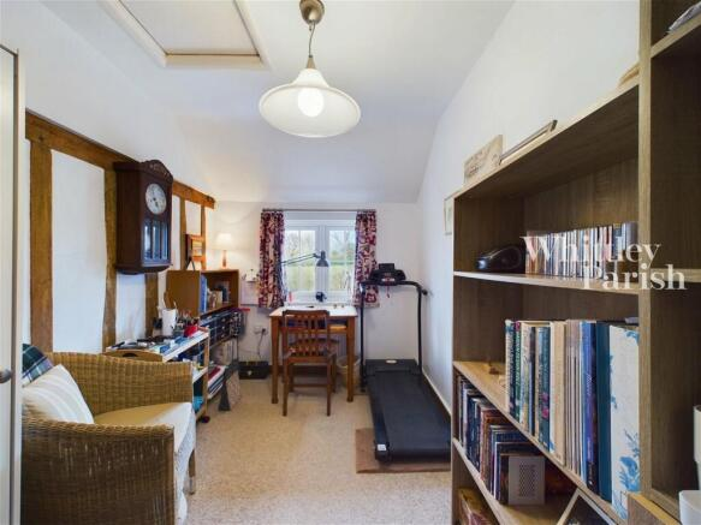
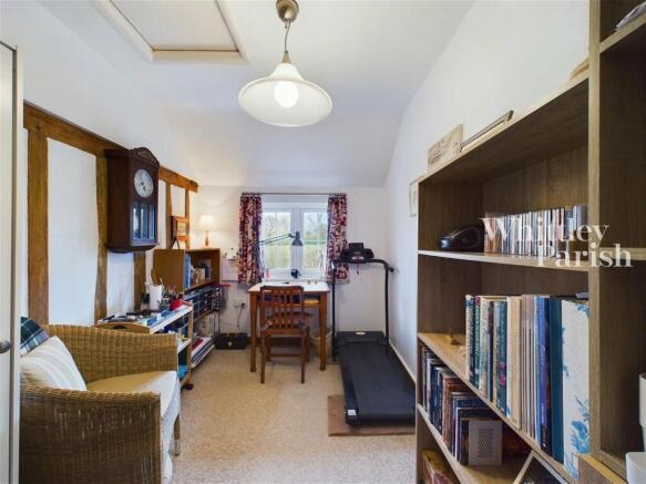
- bag [216,357,243,412]
